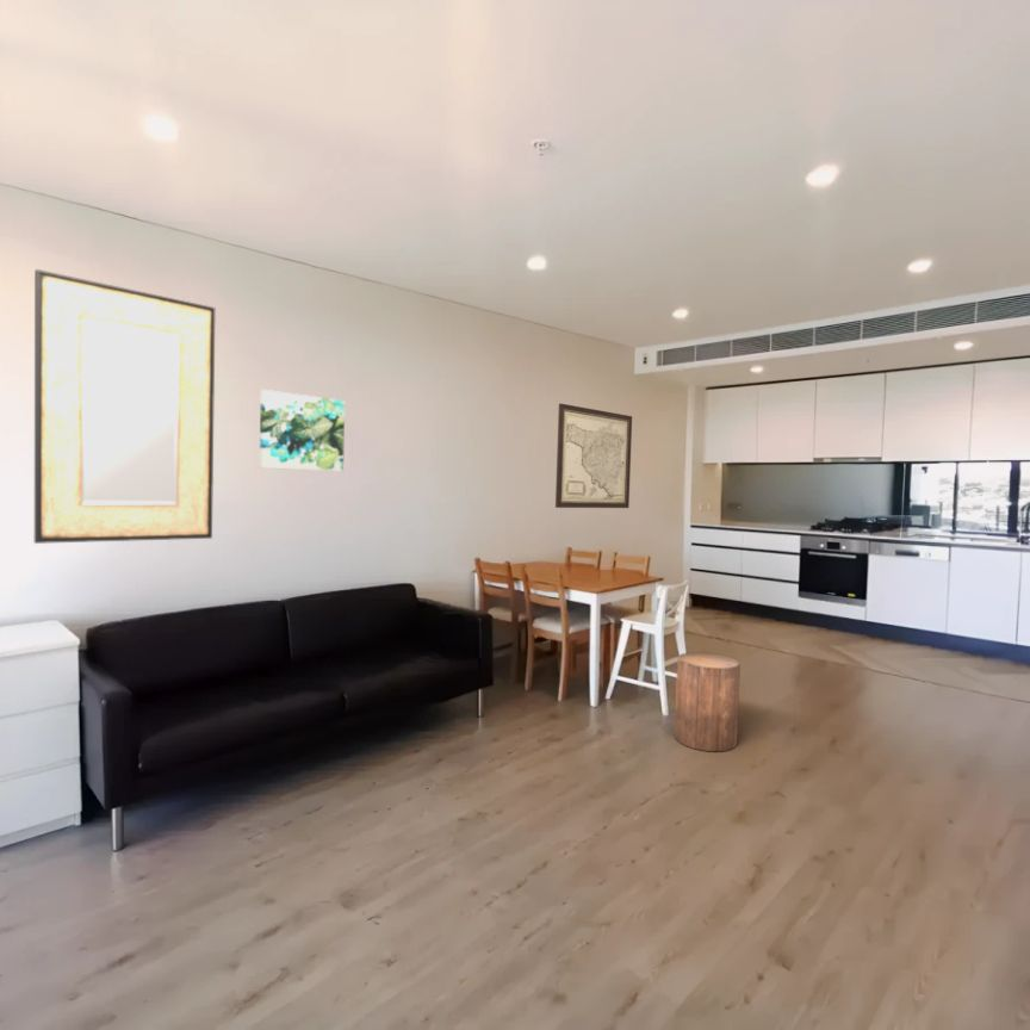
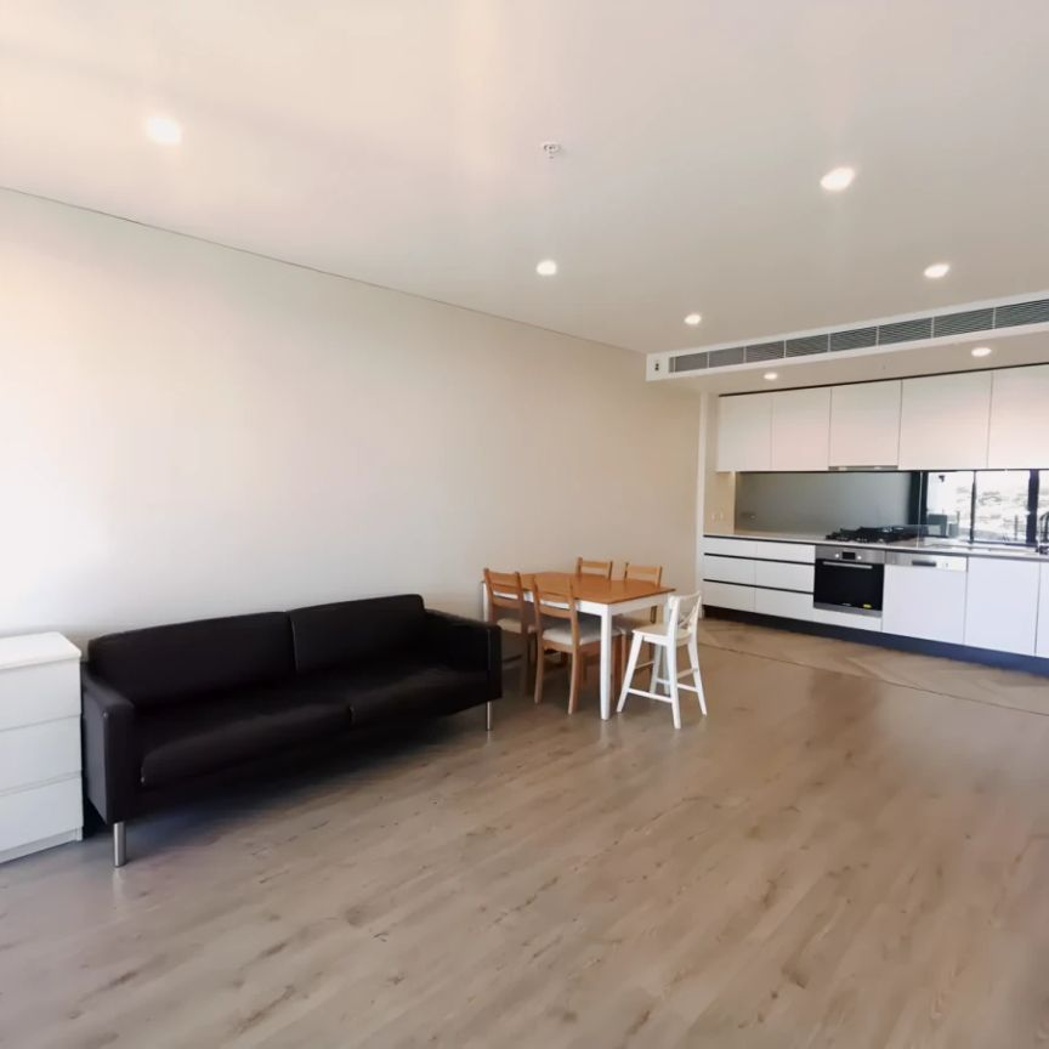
- wall art [259,389,346,473]
- stool [674,651,742,752]
- wall art [554,402,633,509]
- home mirror [33,268,216,545]
